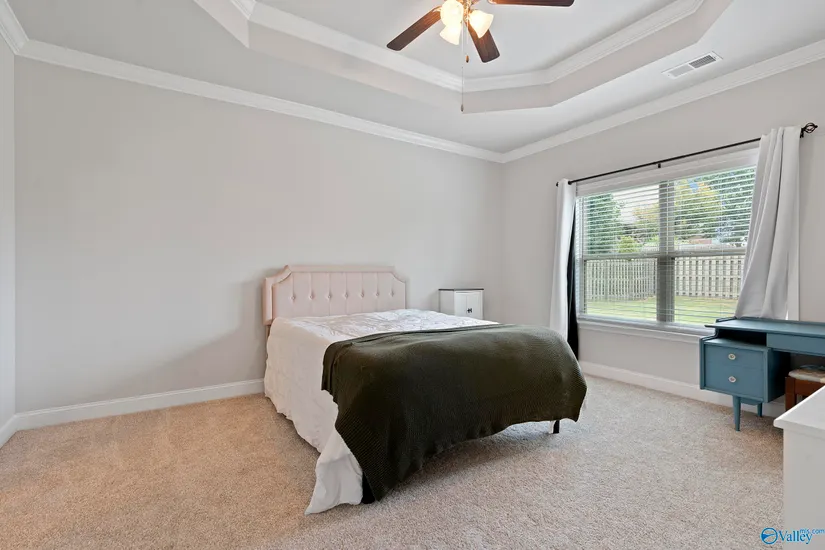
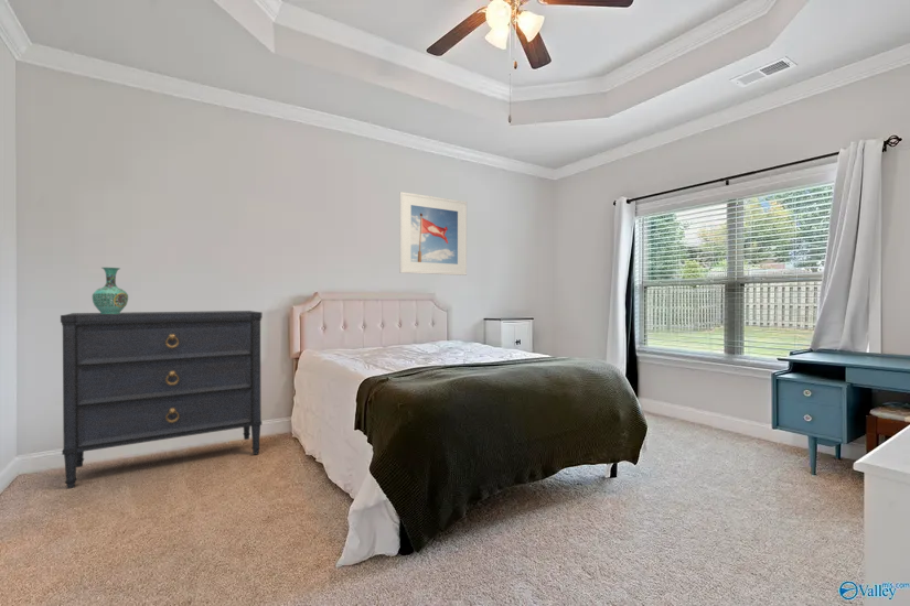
+ vase [92,267,129,314]
+ dresser [60,310,263,490]
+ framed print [398,191,468,277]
